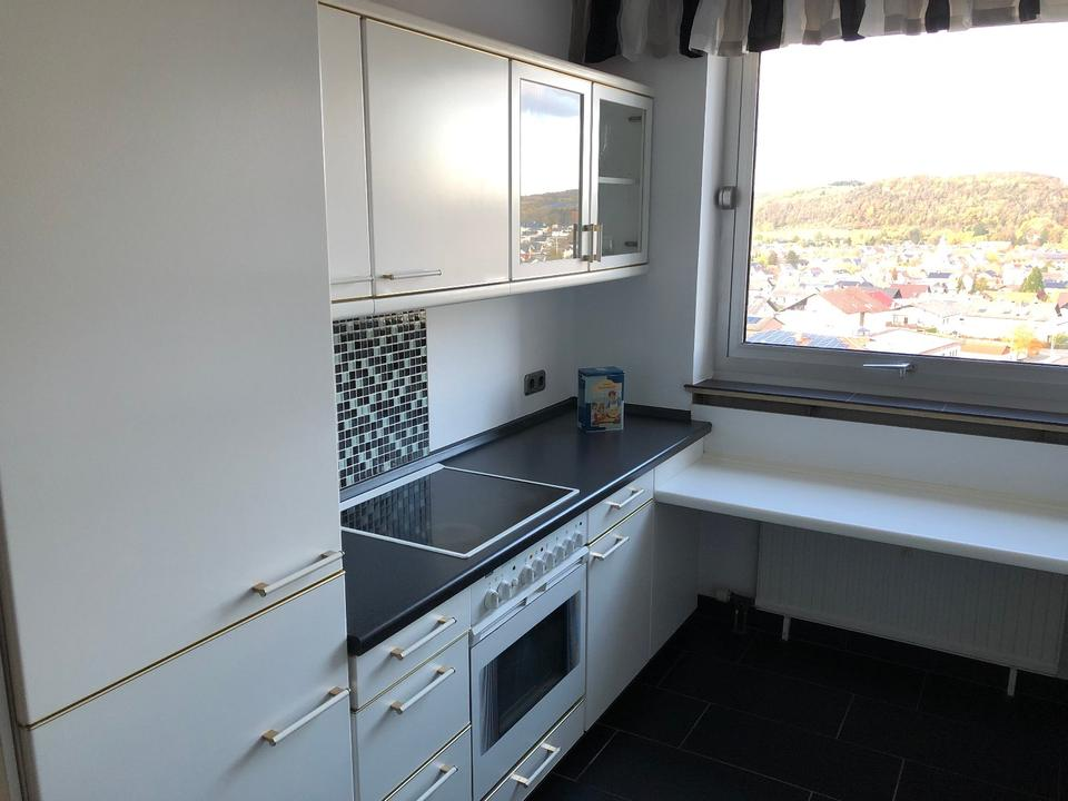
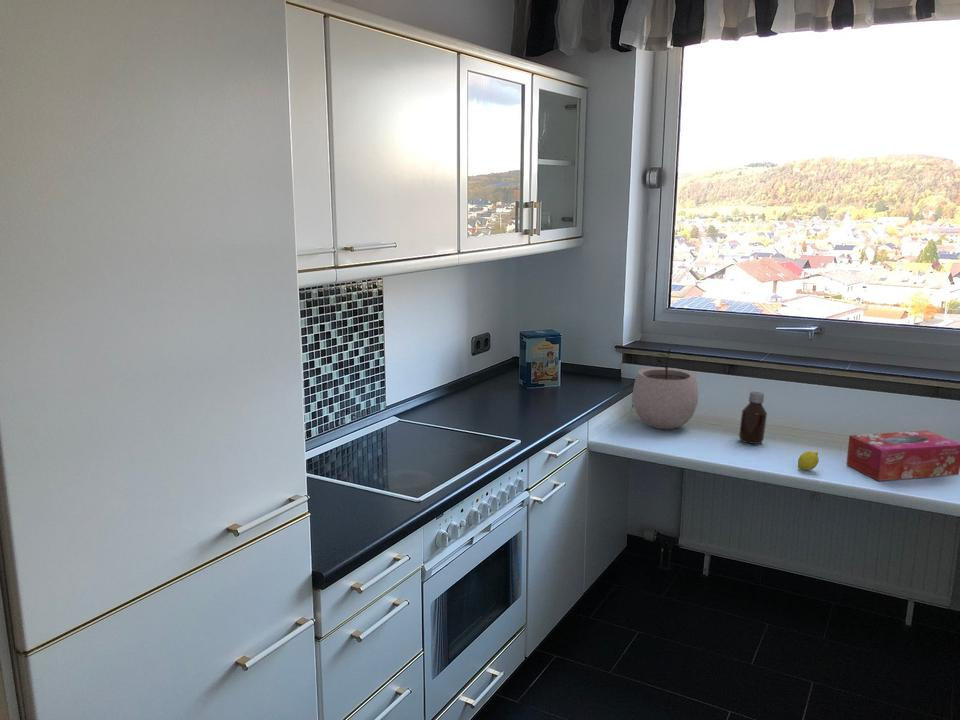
+ tissue box [845,430,960,482]
+ bottle [738,391,768,445]
+ fruit [797,450,820,471]
+ plant pot [632,347,699,430]
